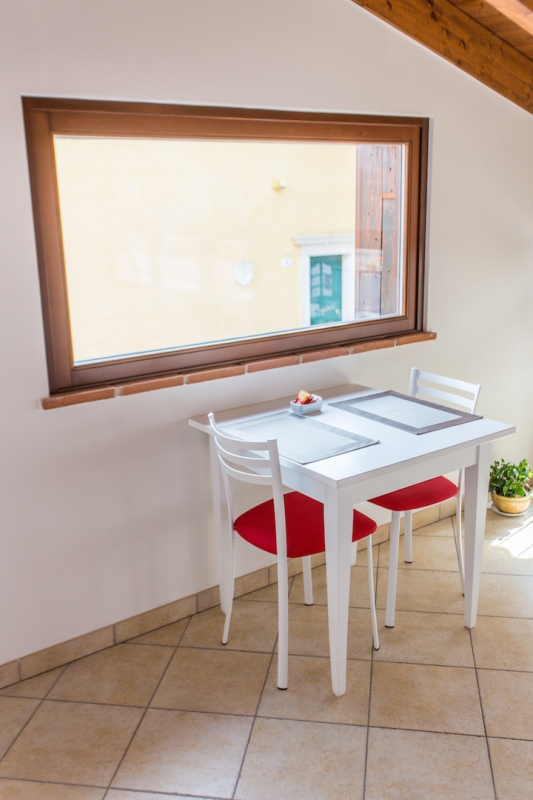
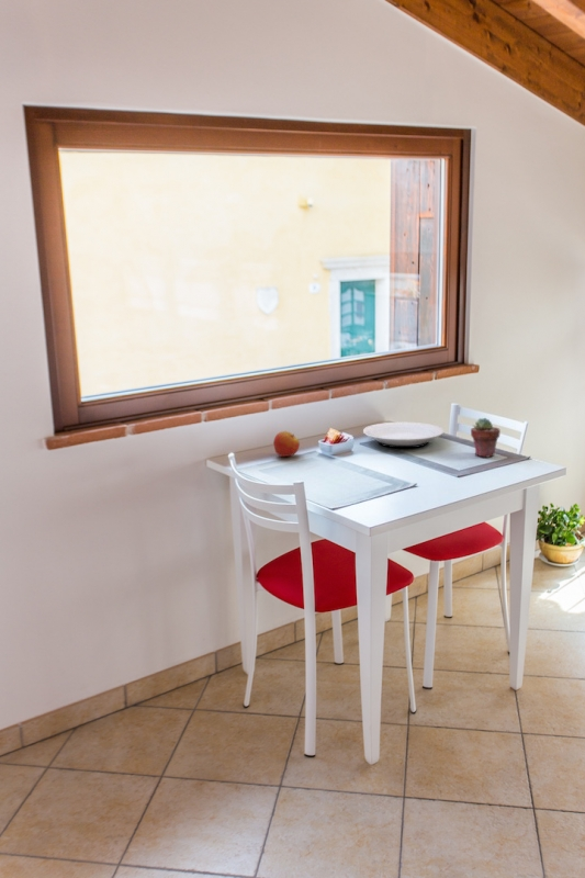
+ apple [272,430,301,458]
+ plate [362,421,446,449]
+ potted succulent [470,417,502,459]
